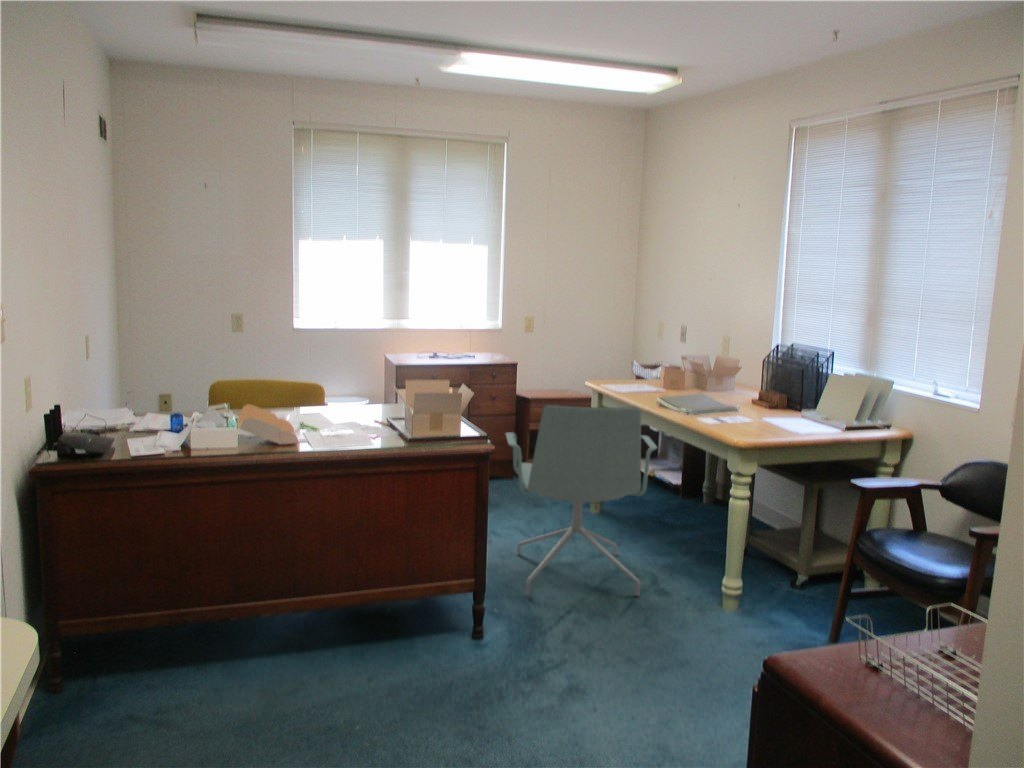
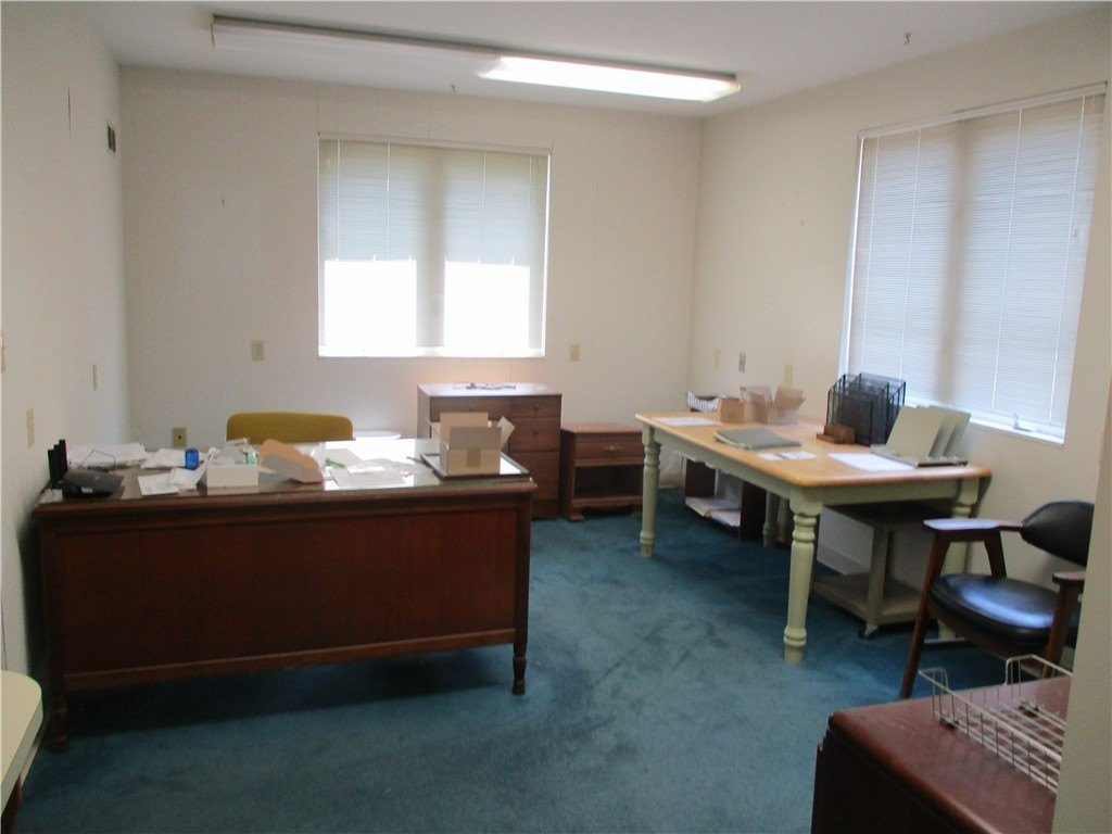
- office chair [504,404,658,597]
